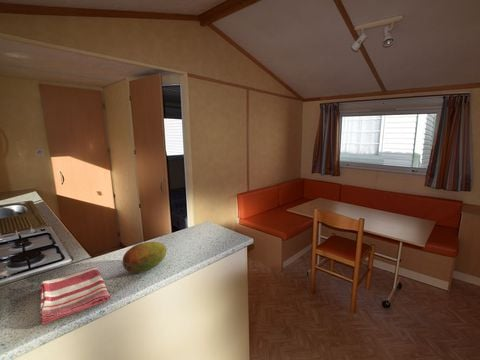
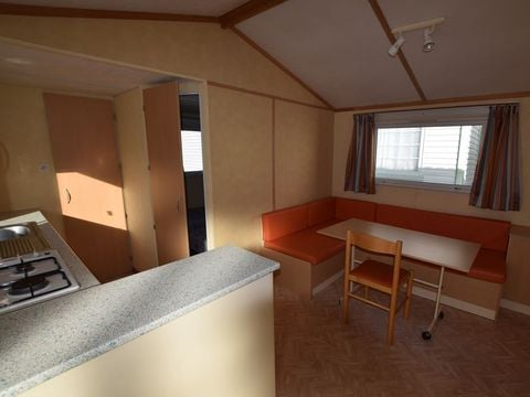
- fruit [121,241,167,274]
- dish towel [39,266,111,327]
